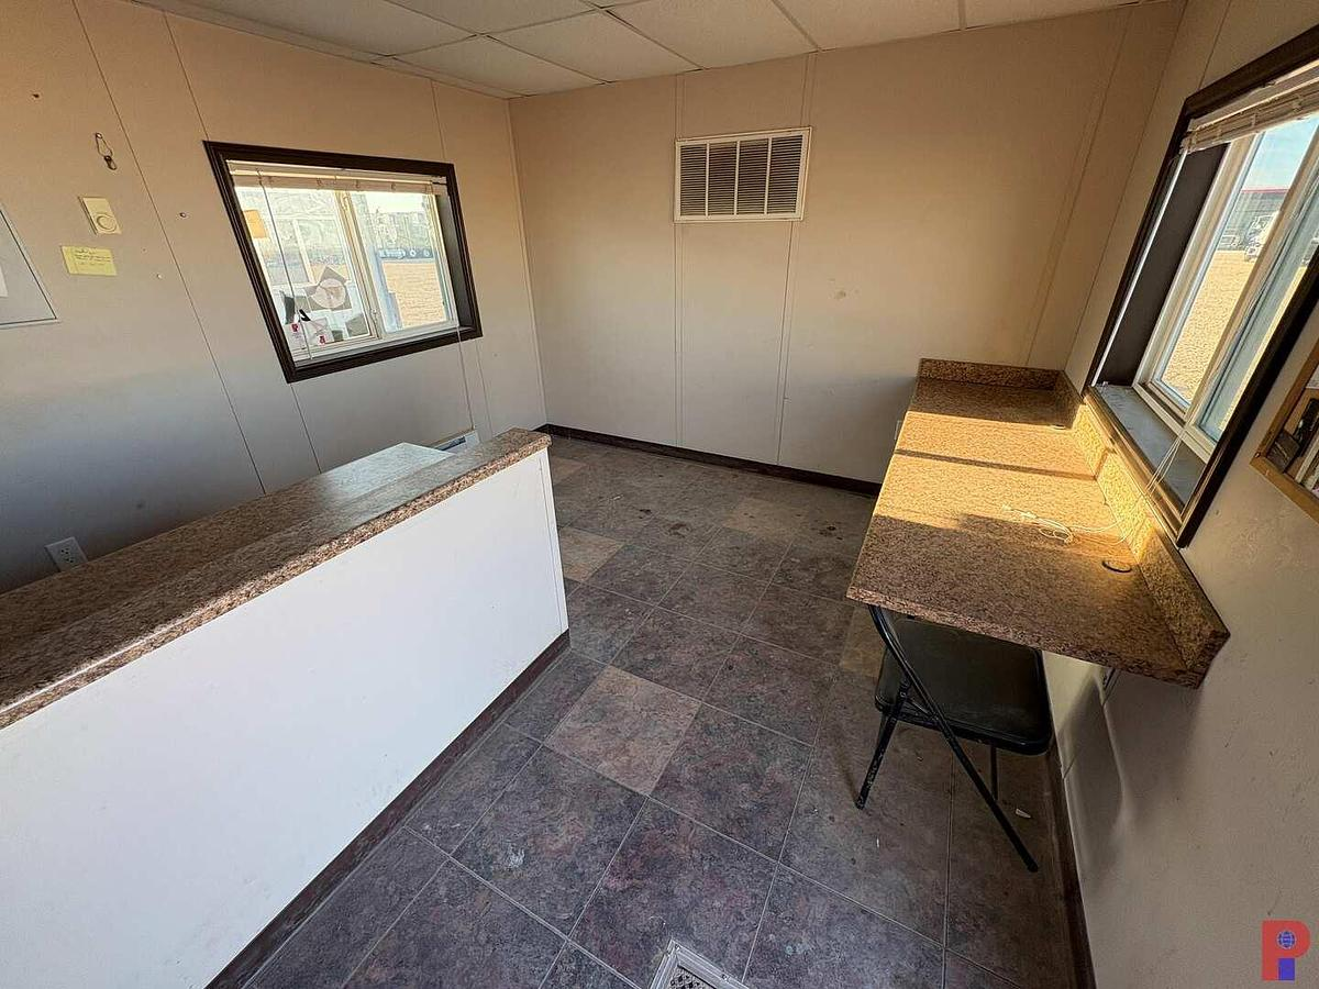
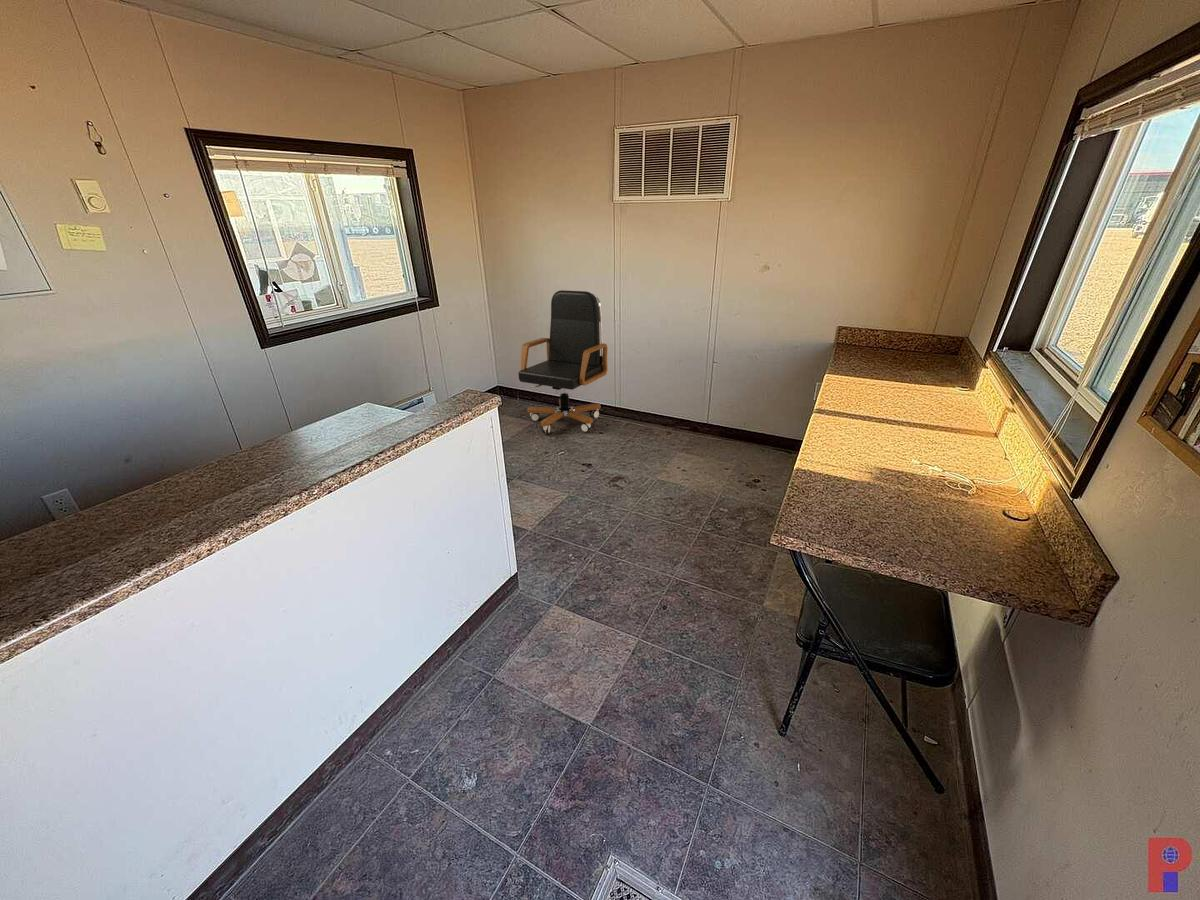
+ office chair [518,289,608,434]
